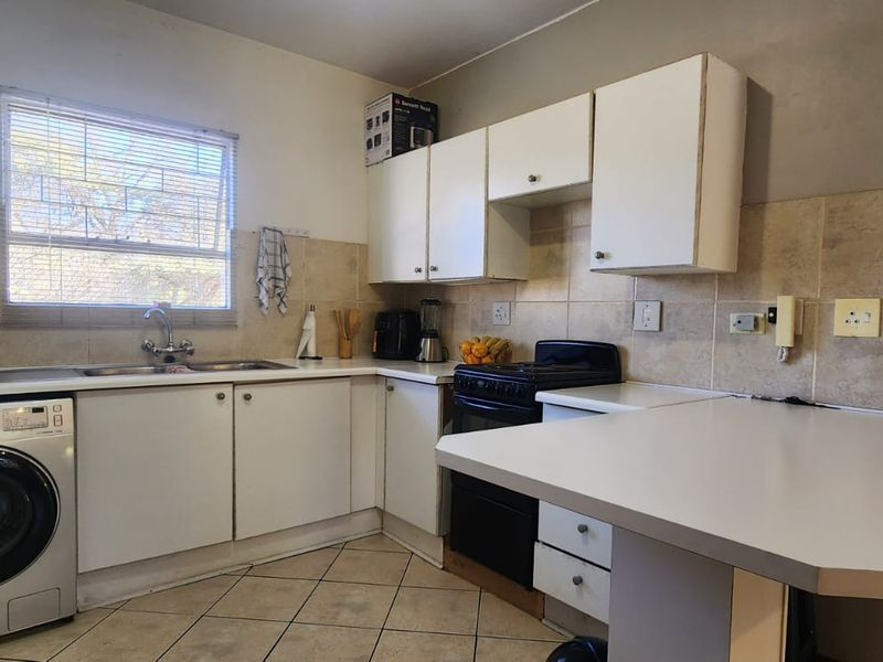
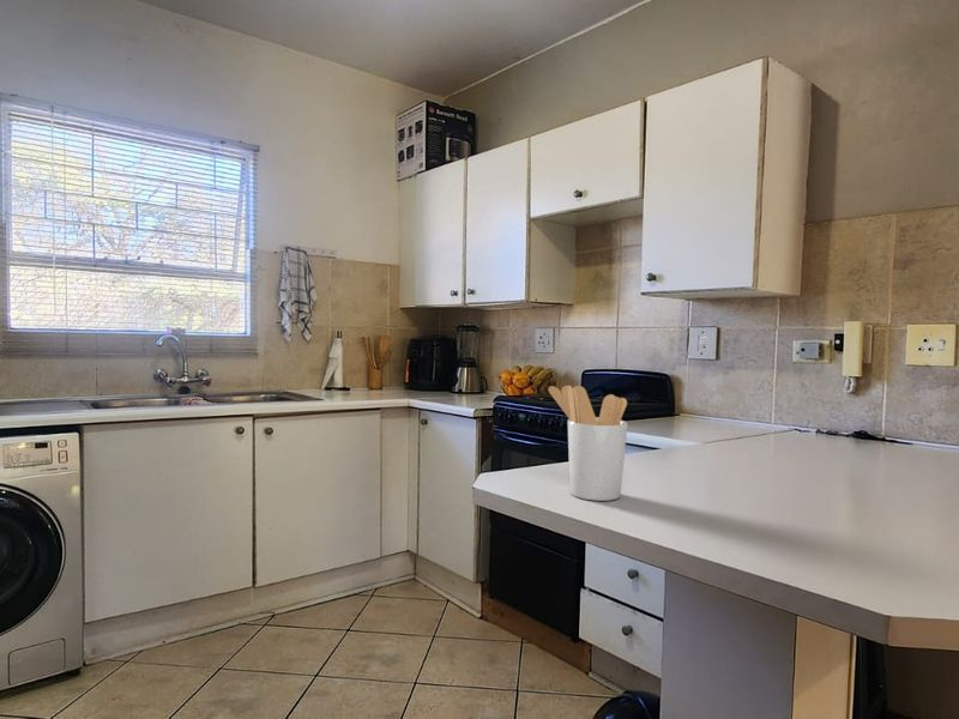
+ utensil holder [548,385,629,502]
